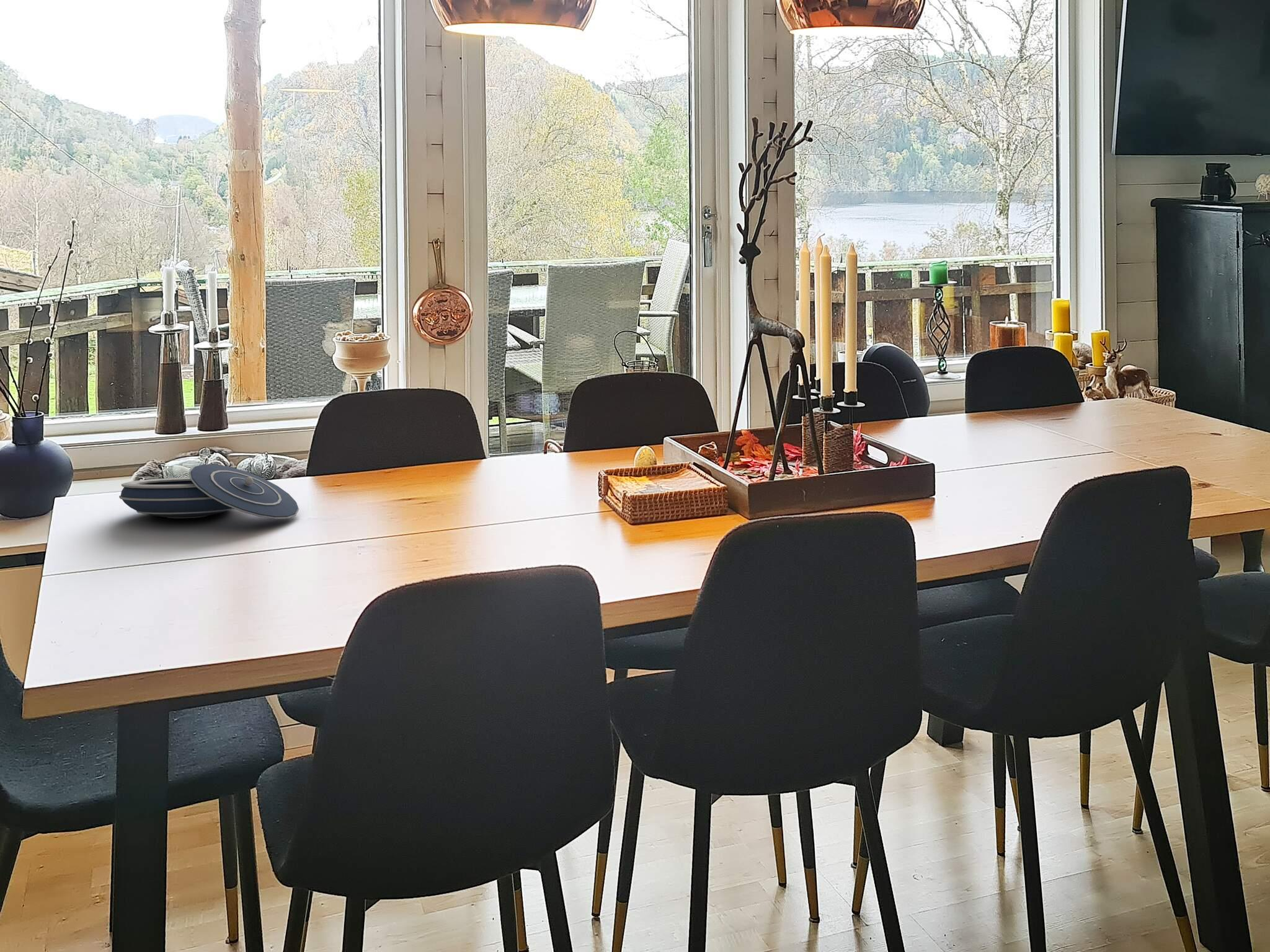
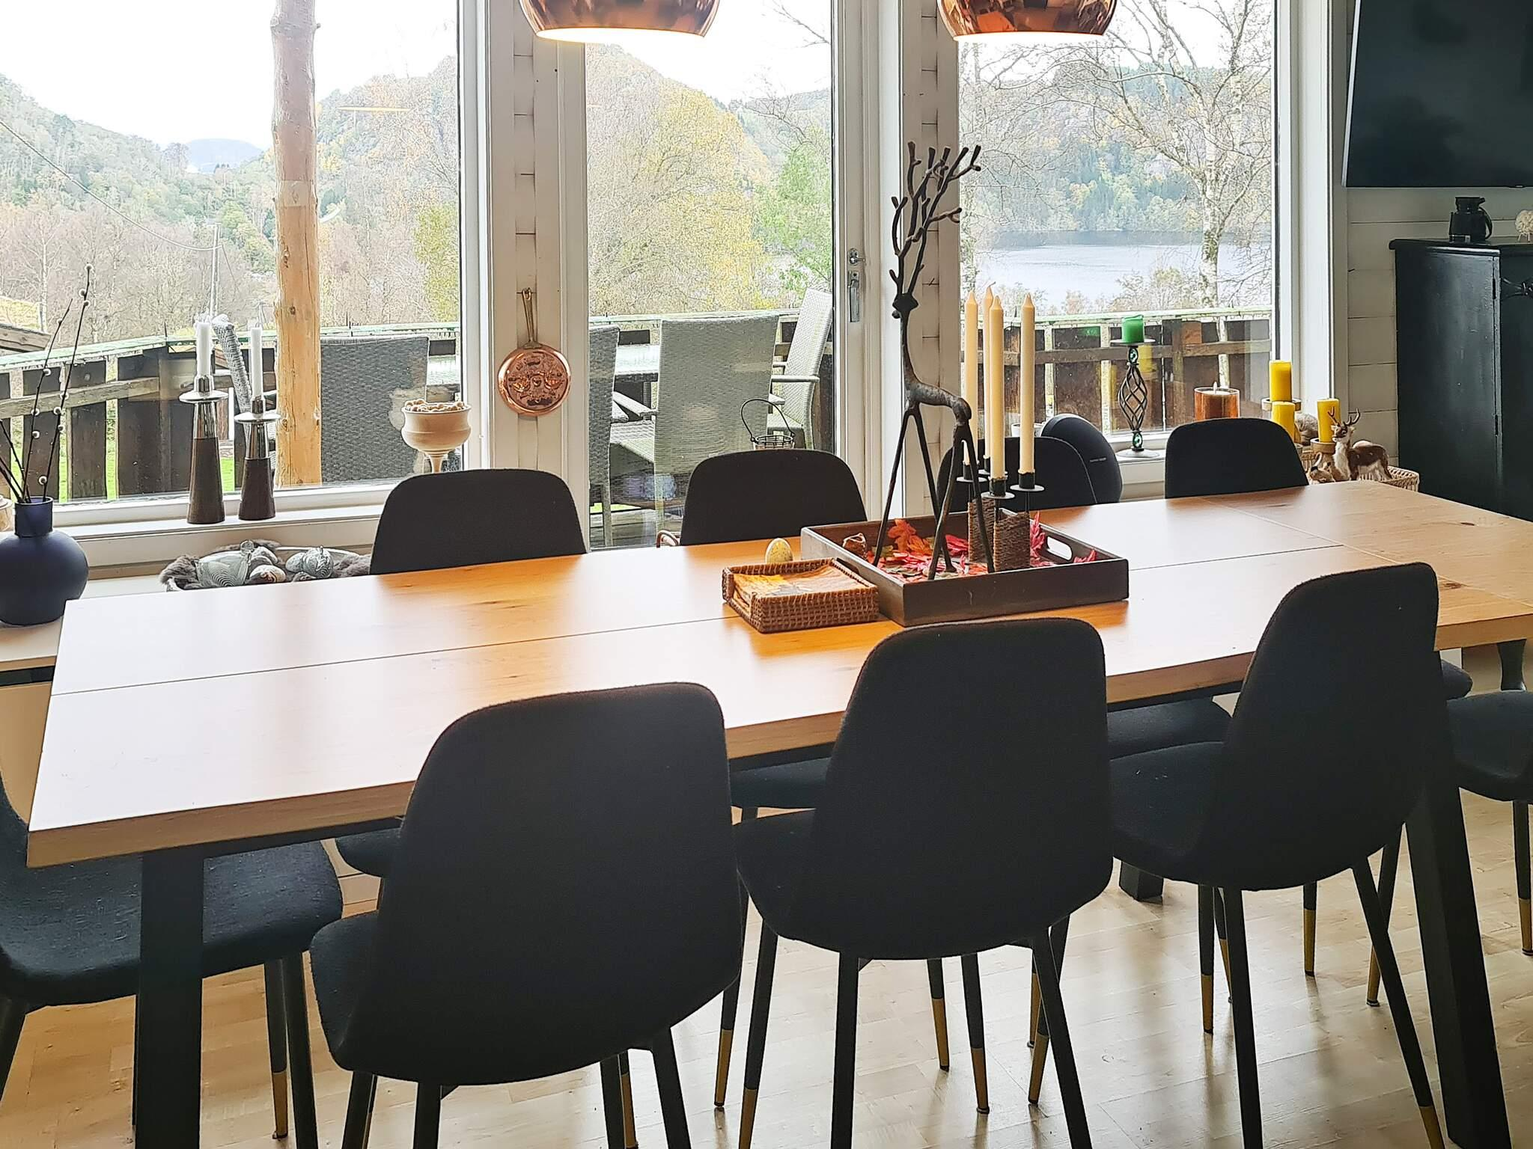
- bowl [118,464,300,519]
